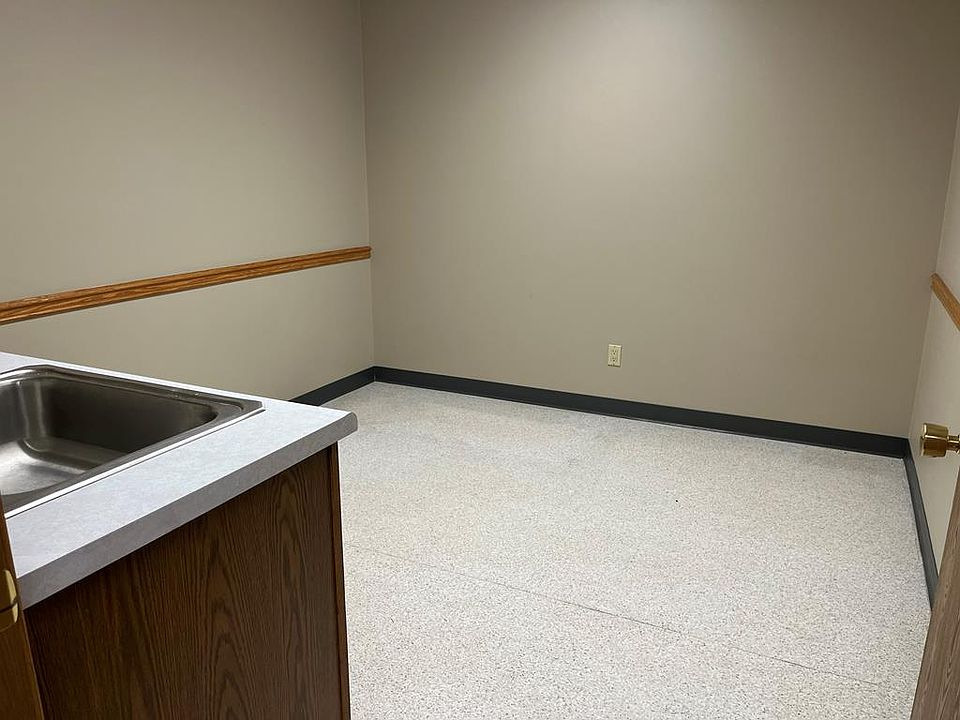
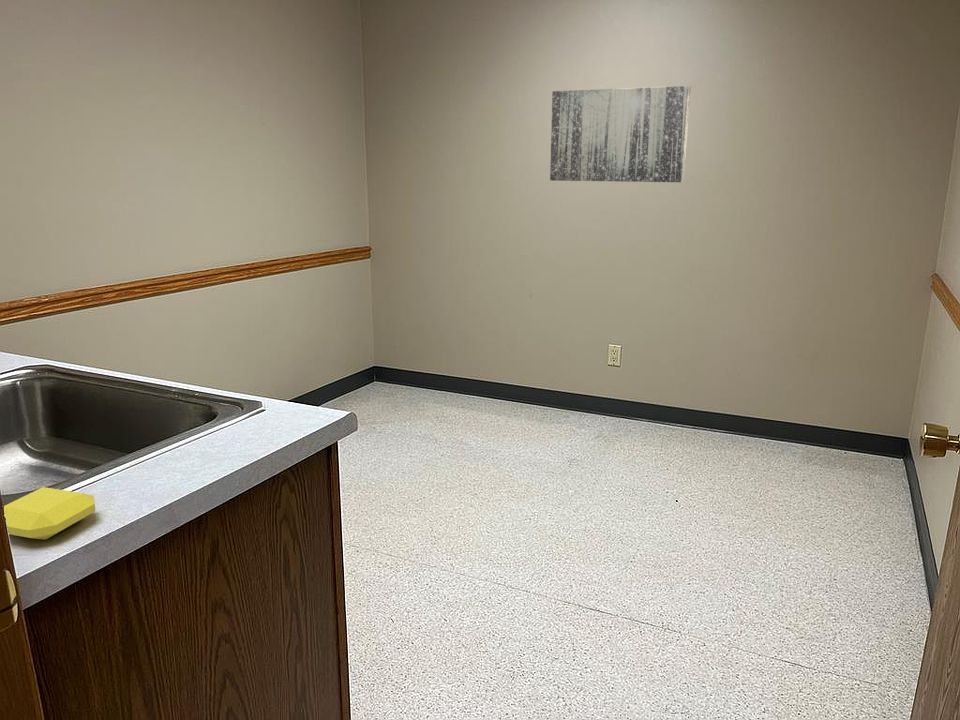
+ wall art [549,85,691,183]
+ soap bar [3,486,97,541]
